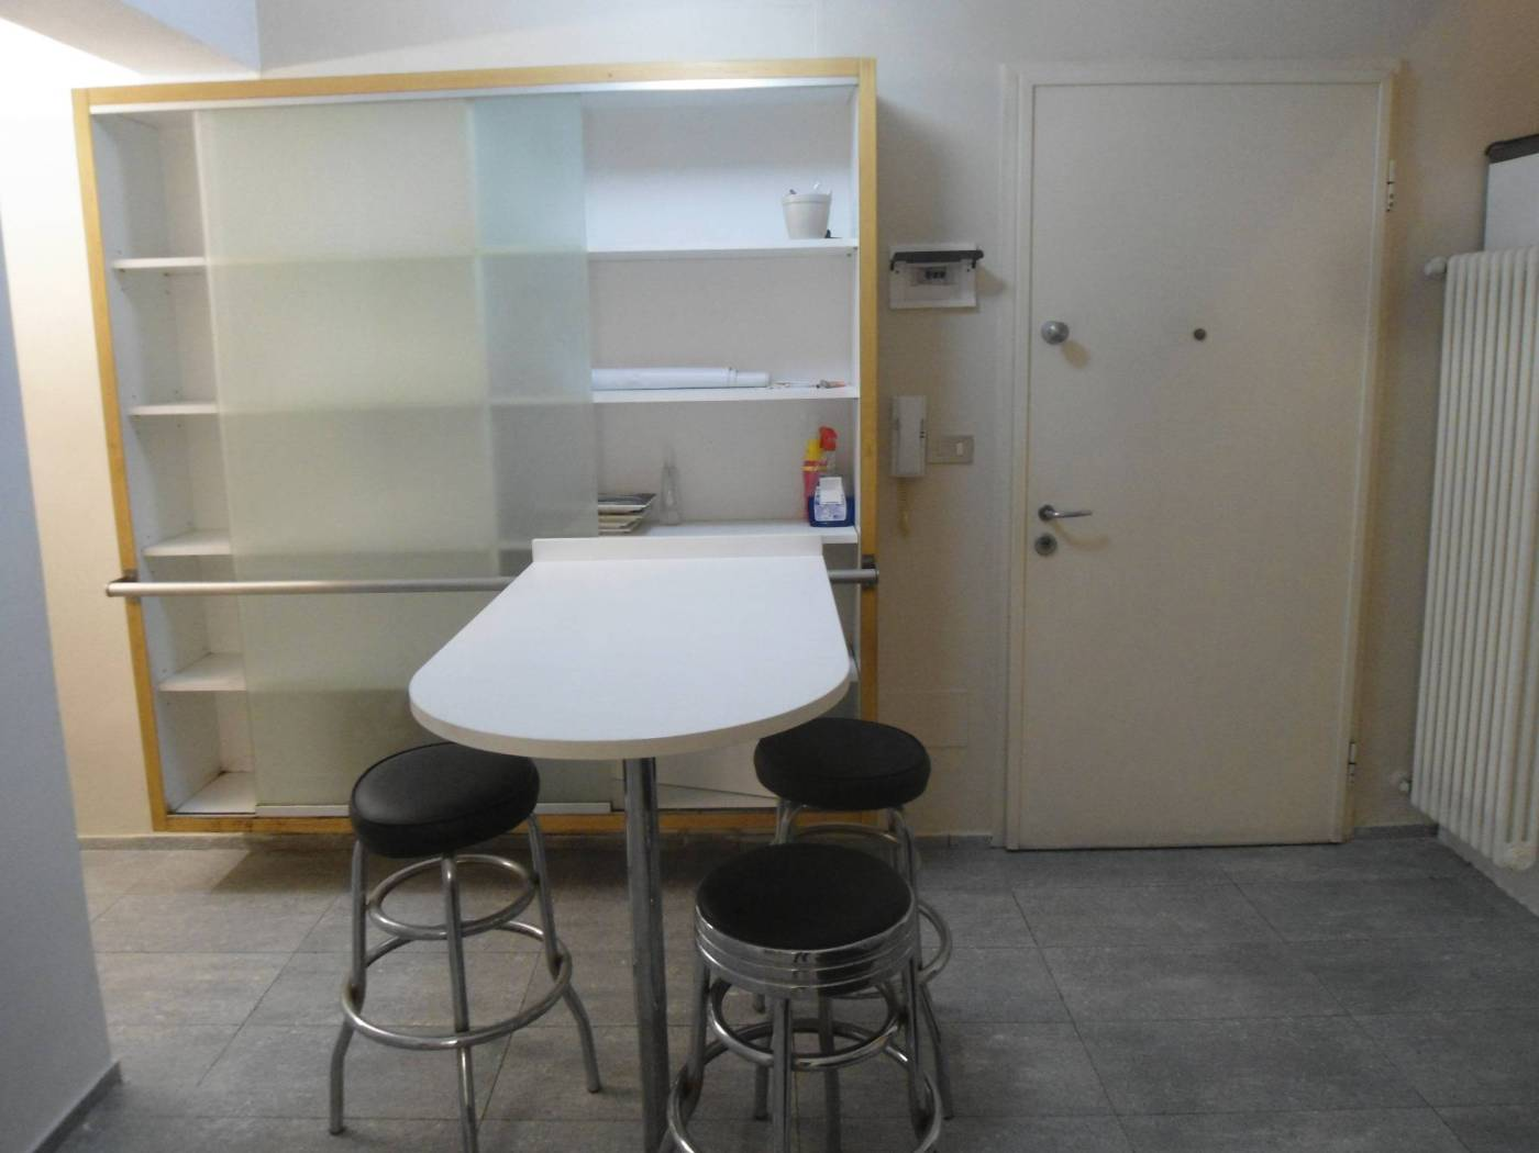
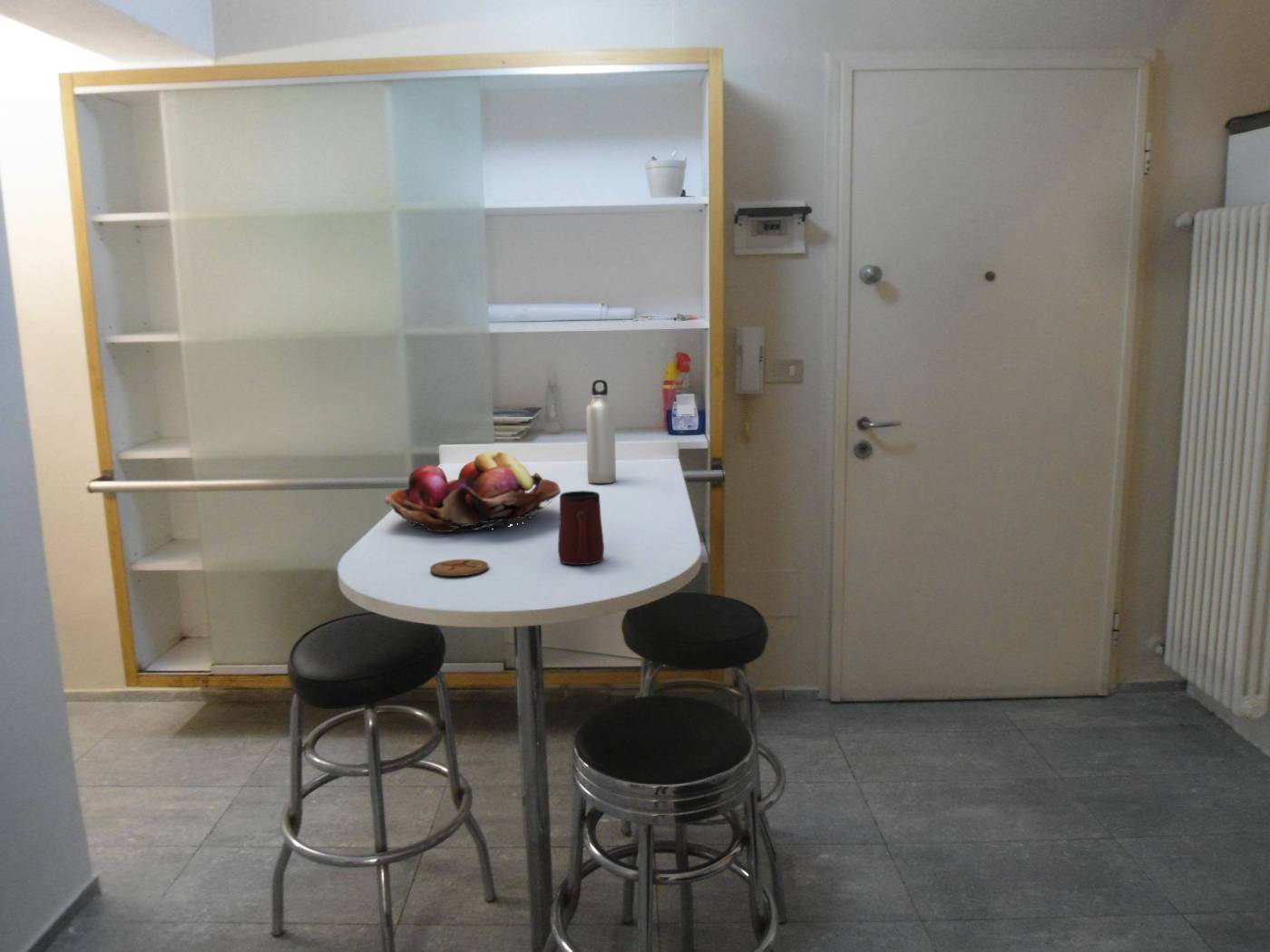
+ water bottle [585,379,617,484]
+ mug [557,490,605,566]
+ coaster [429,559,489,577]
+ fruit basket [384,451,562,533]
